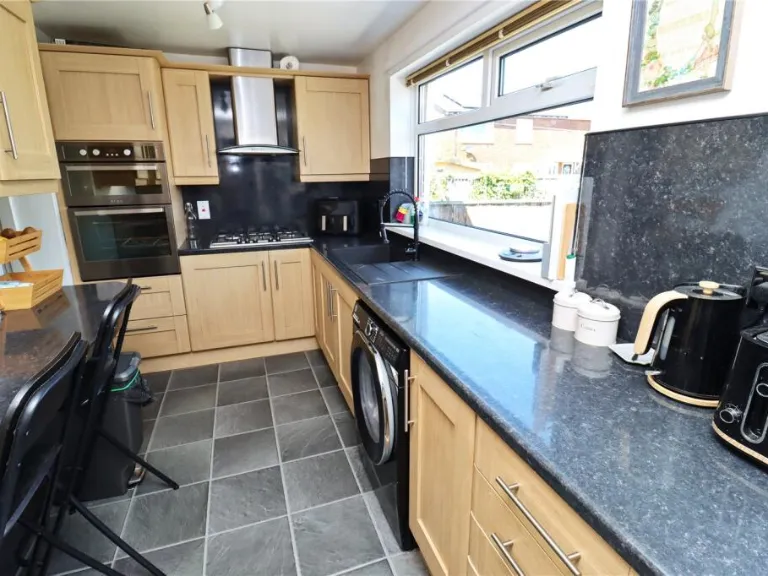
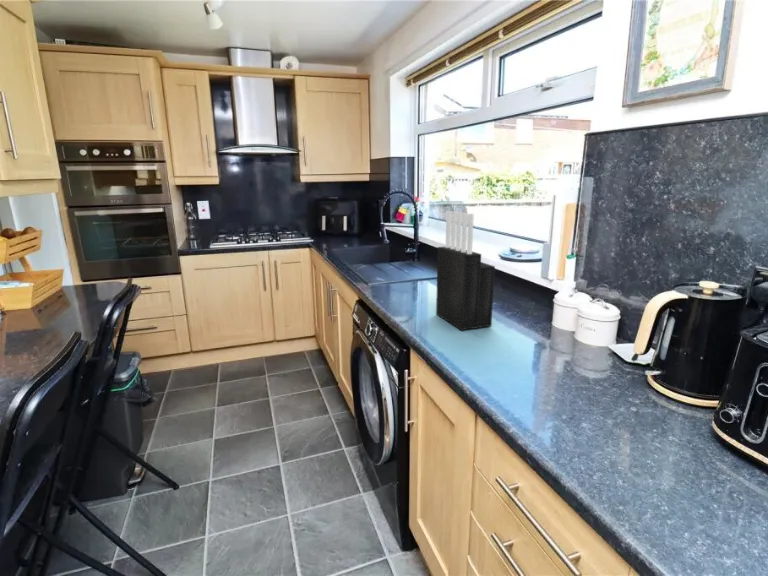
+ knife block [435,210,496,332]
